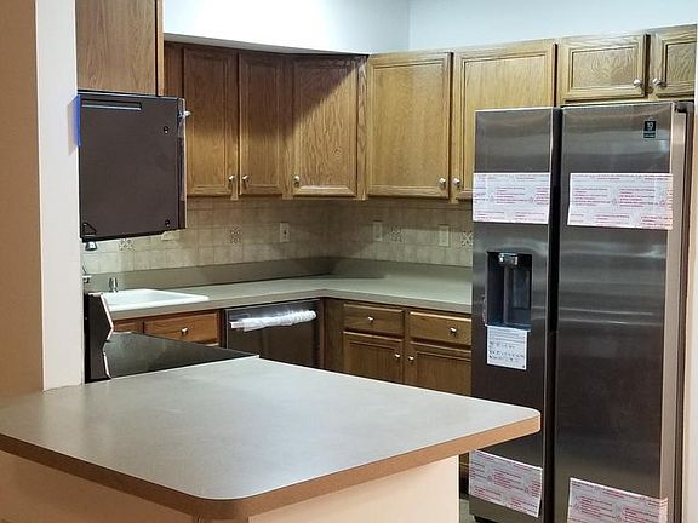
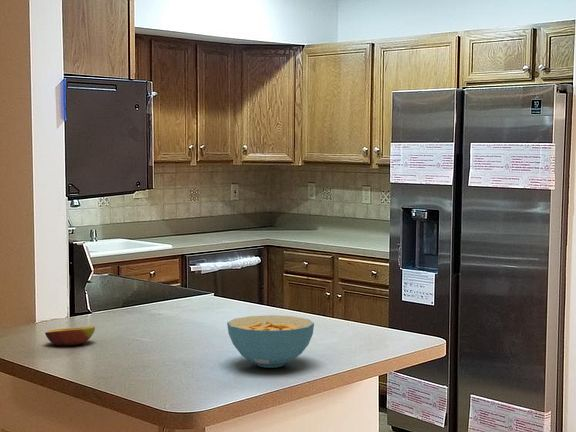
+ fruit [44,325,96,347]
+ cereal bowl [226,314,315,369]
